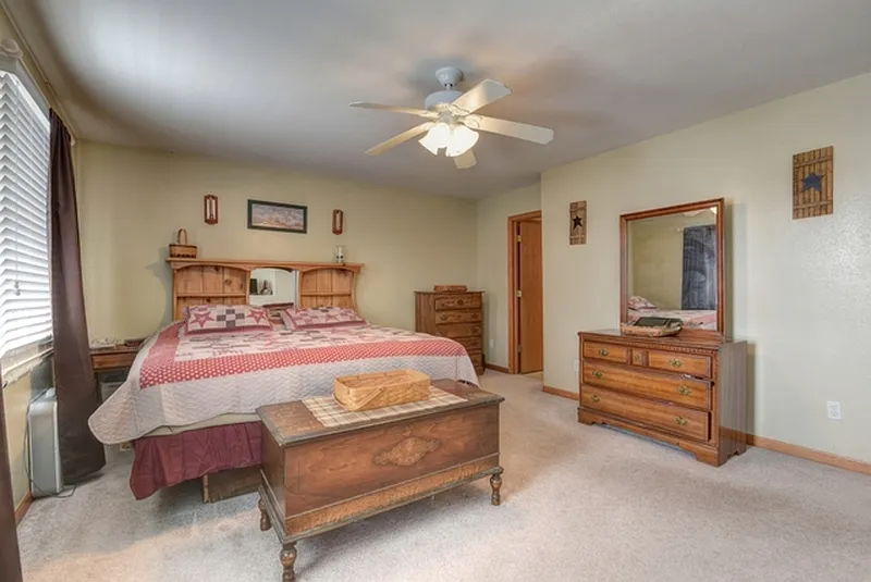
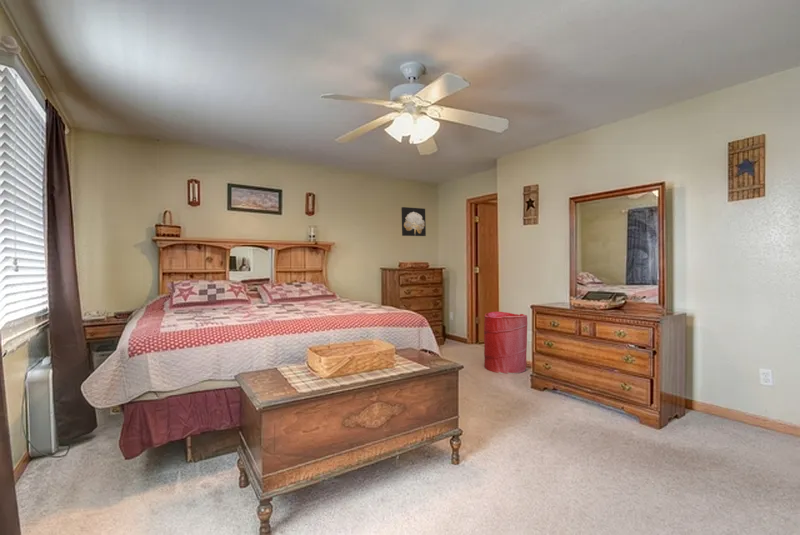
+ wall art [400,206,427,237]
+ laundry hamper [483,311,528,375]
